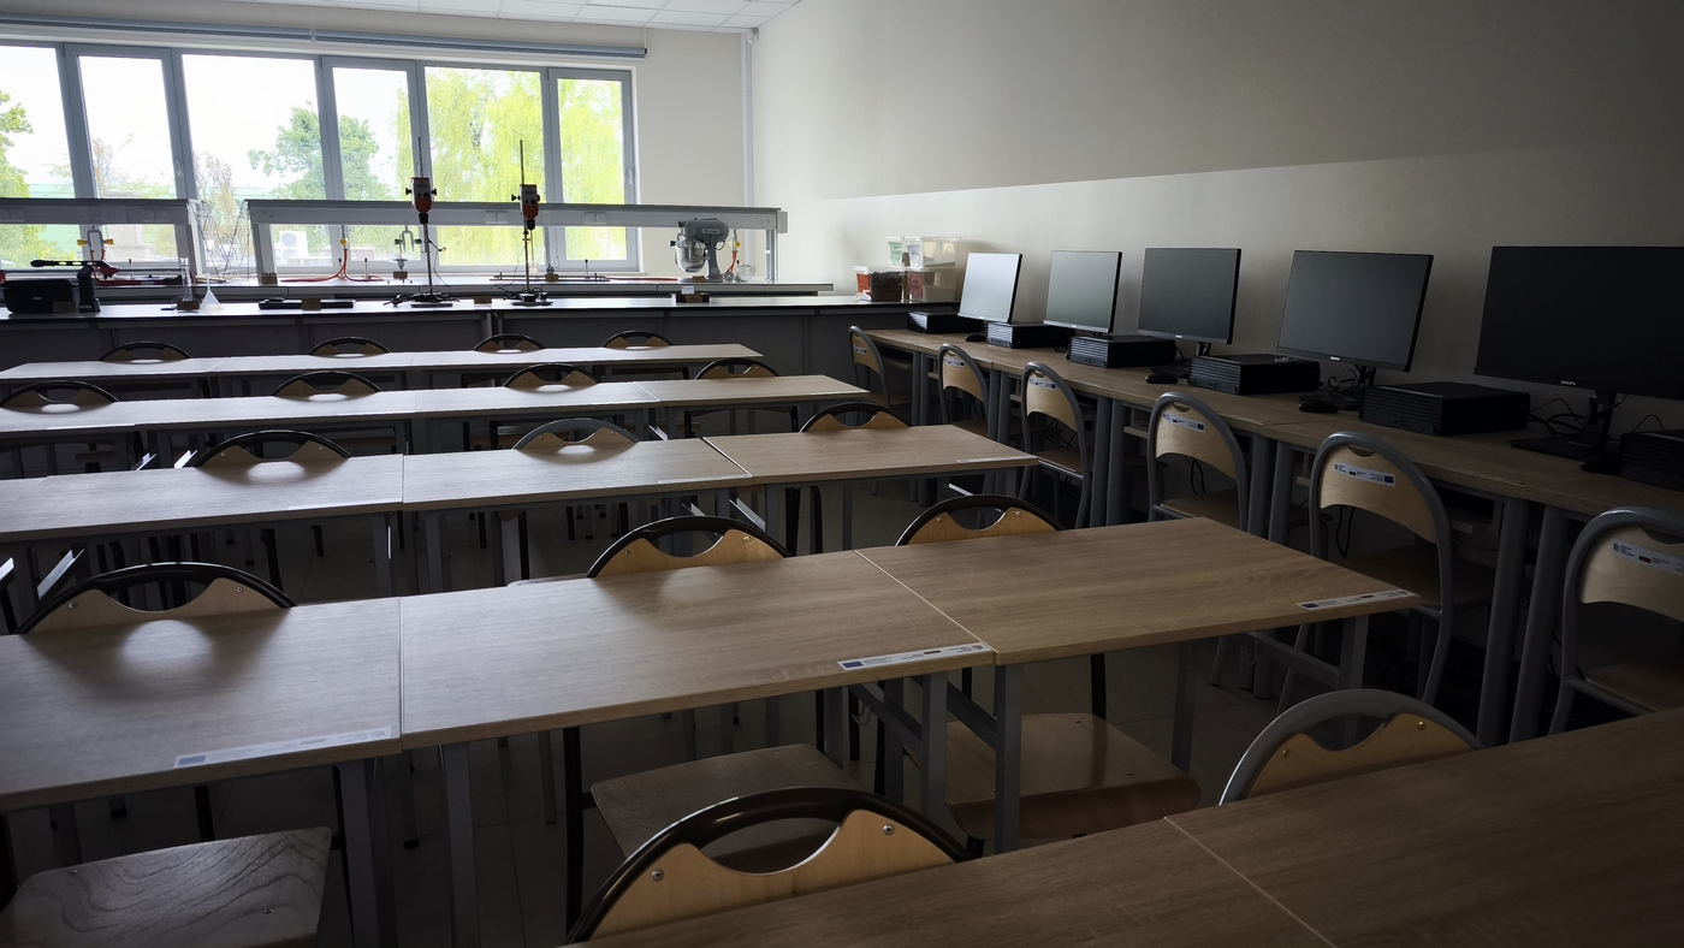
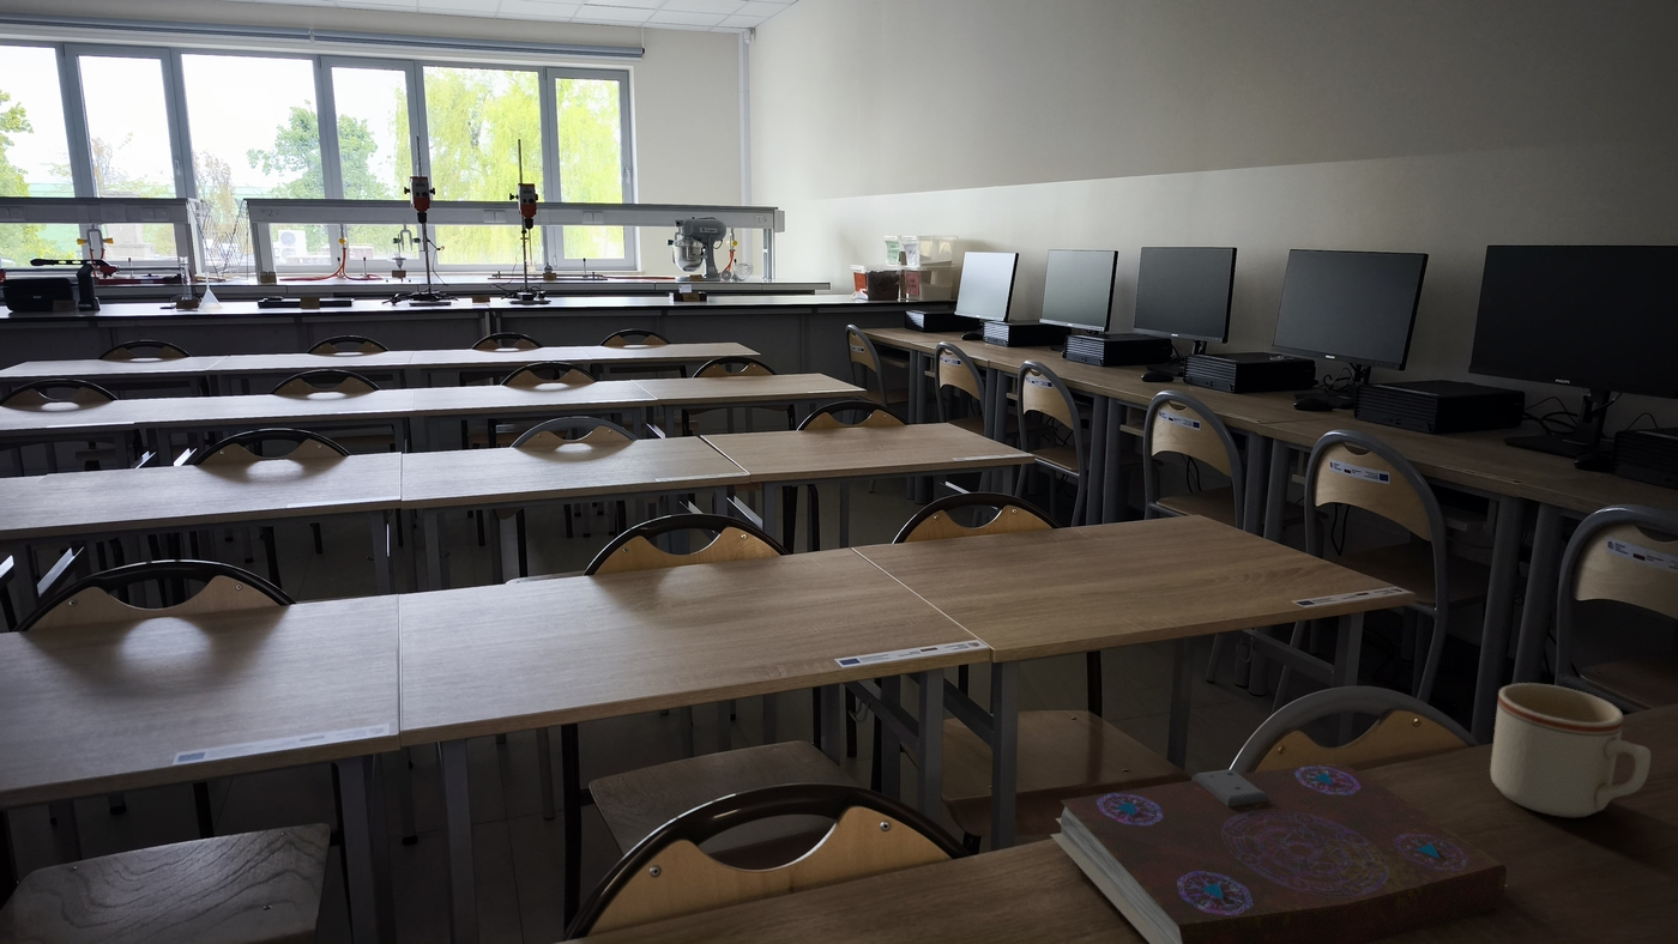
+ book [1050,762,1509,944]
+ mug [1490,682,1652,818]
